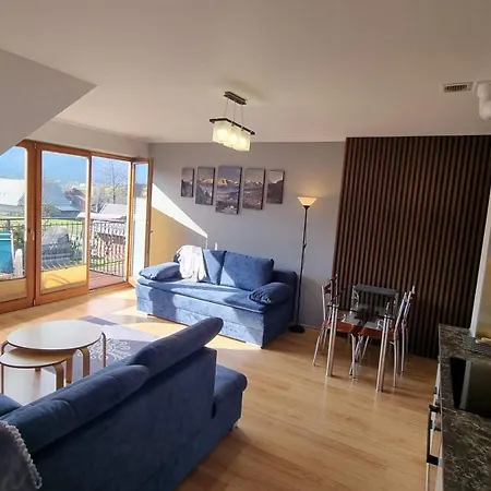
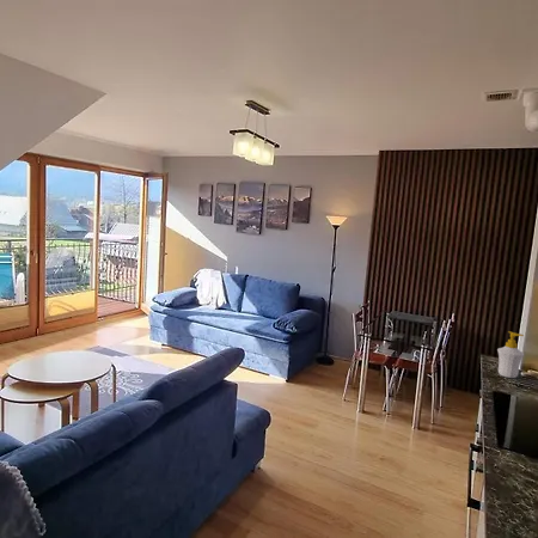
+ soap bottle [496,330,525,379]
